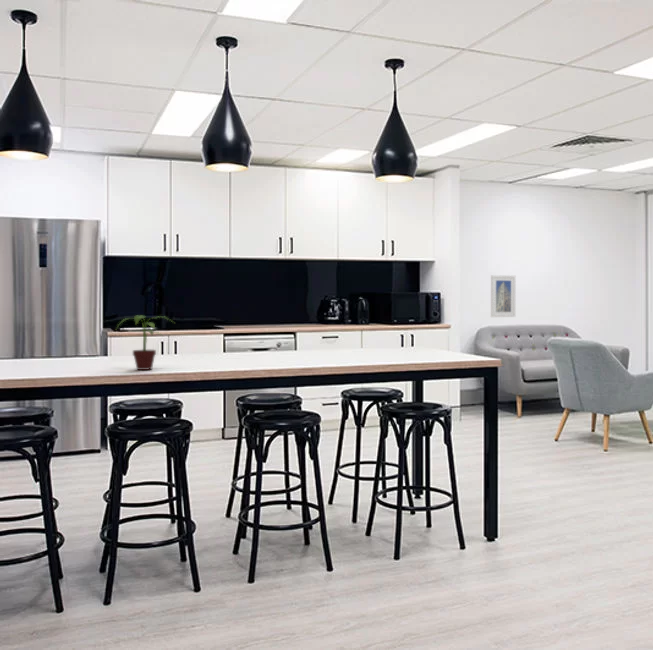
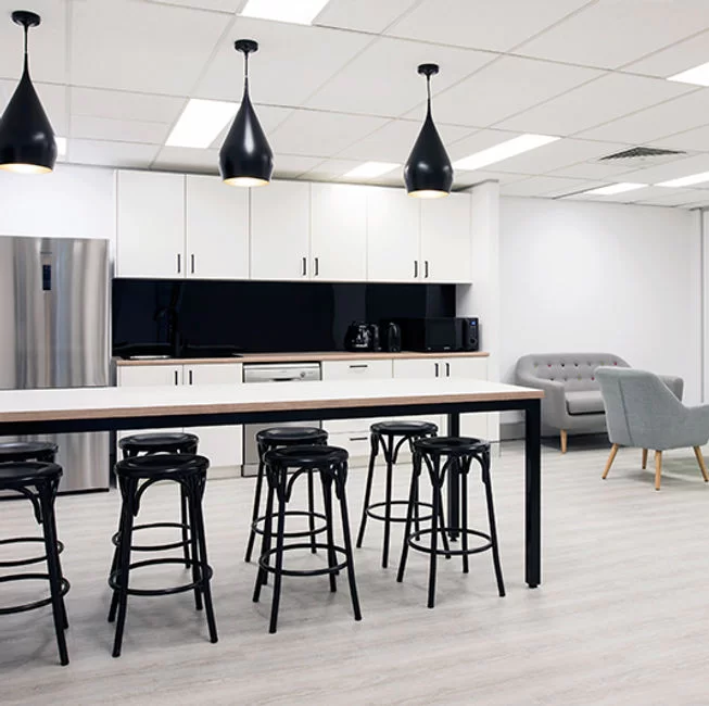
- potted plant [115,315,175,371]
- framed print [490,274,516,318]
